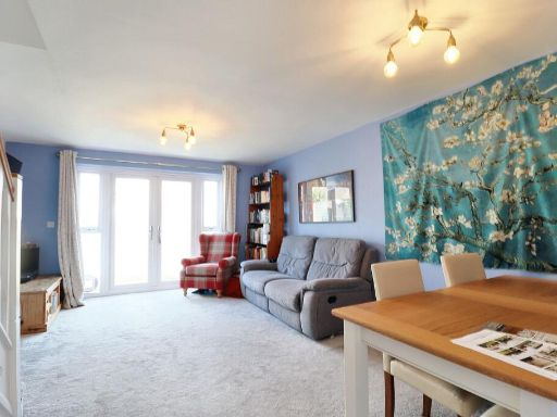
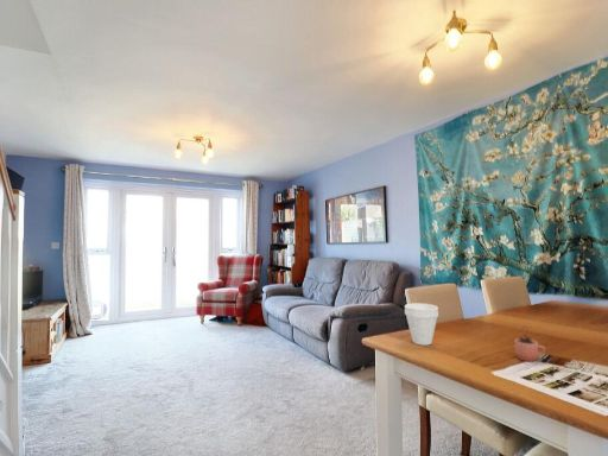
+ cup [404,302,439,347]
+ cocoa [513,324,546,362]
